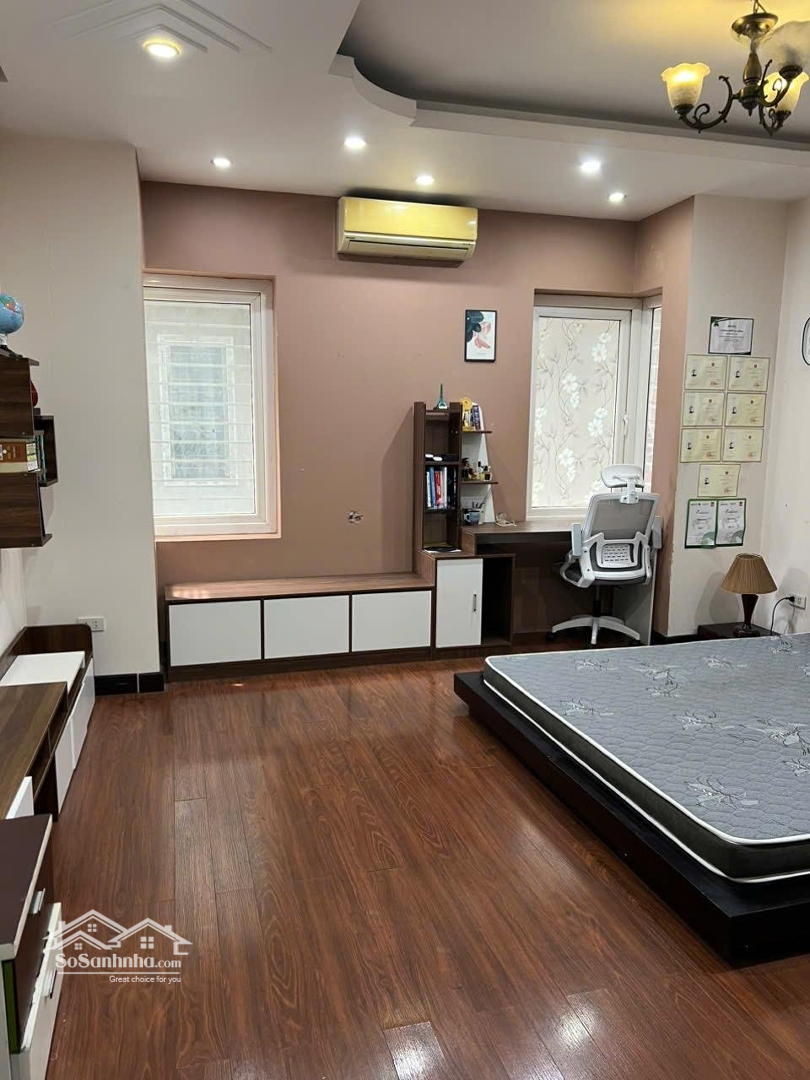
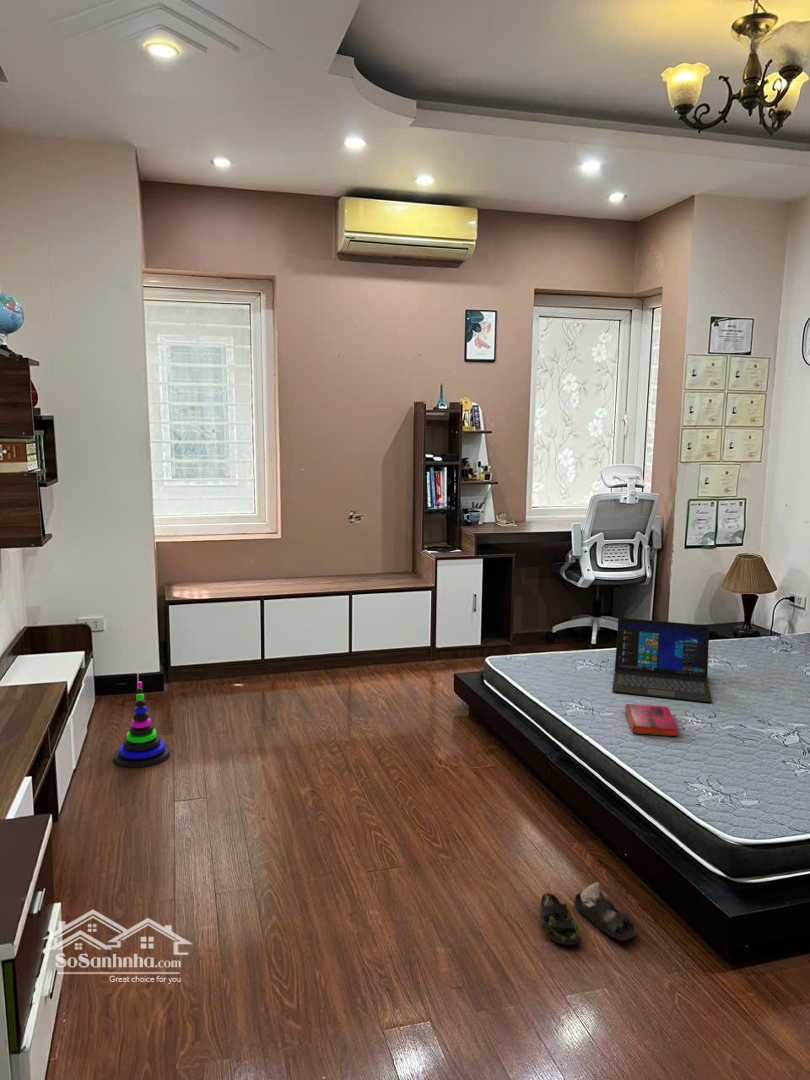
+ shoe [539,881,637,946]
+ stacking toy [113,680,171,769]
+ hardback book [624,703,680,737]
+ laptop [611,617,713,703]
